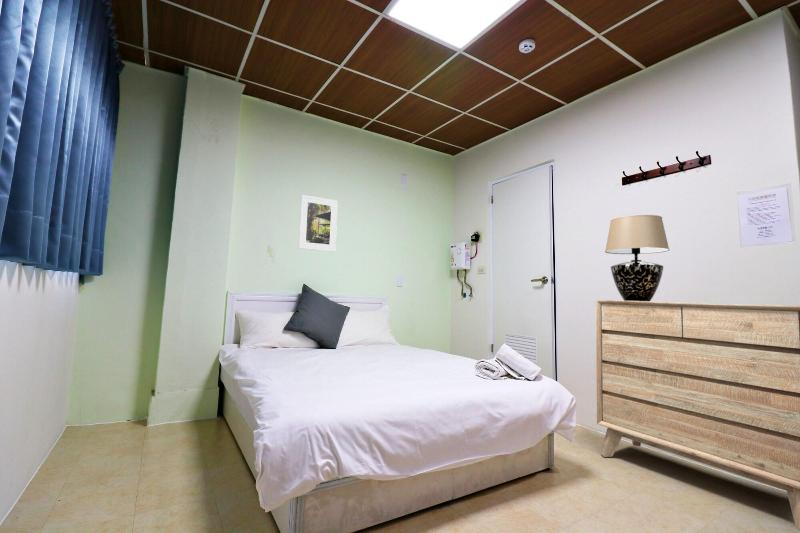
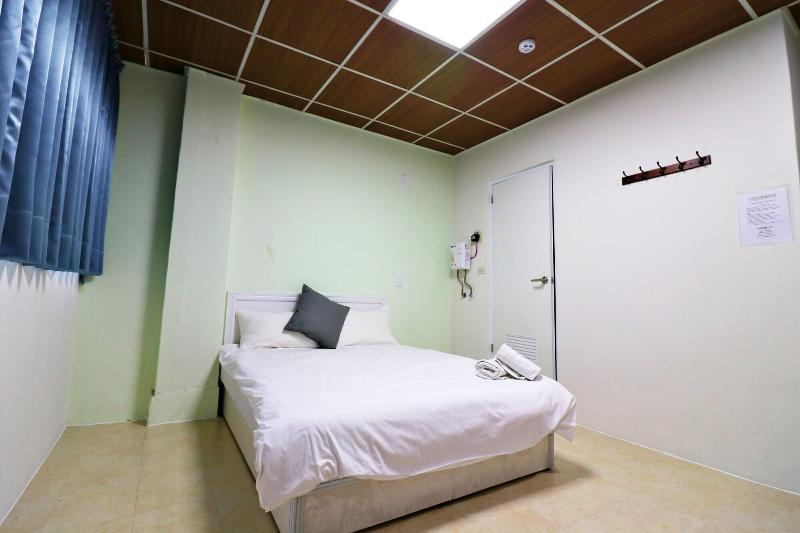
- table lamp [604,214,671,301]
- dresser [595,299,800,531]
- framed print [298,194,339,253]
